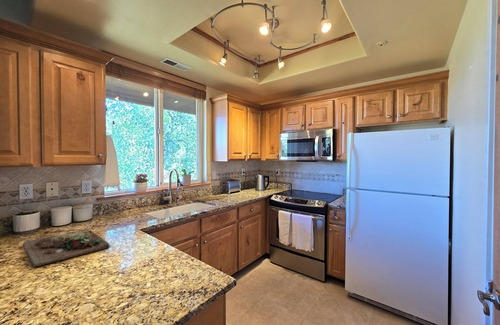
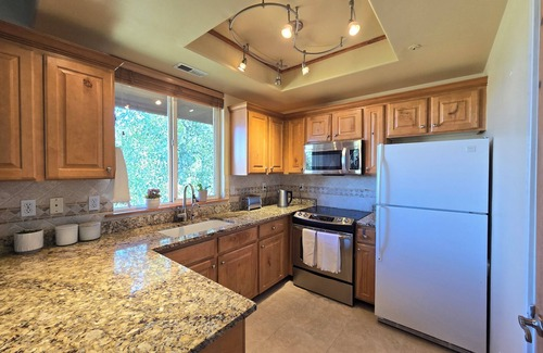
- cutting board [22,228,111,269]
